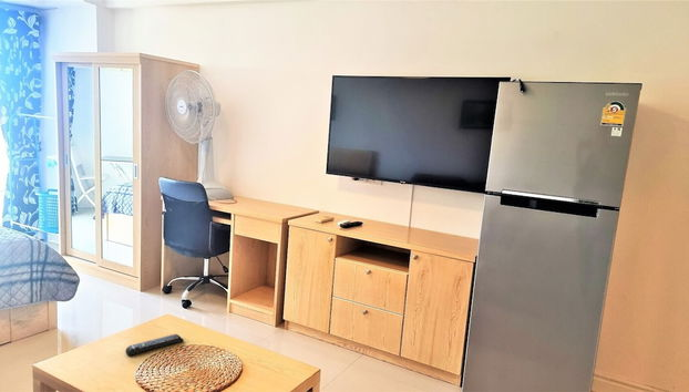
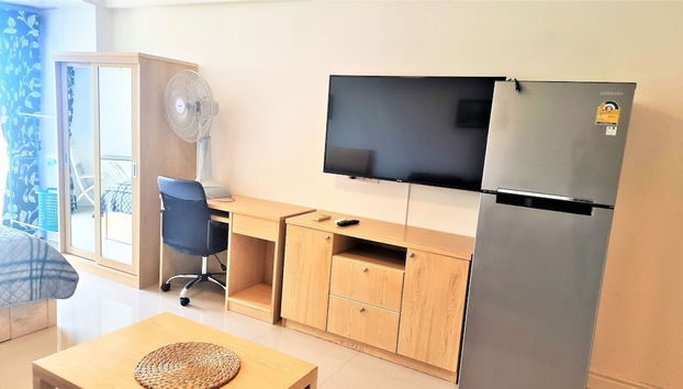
- remote control [124,333,185,357]
